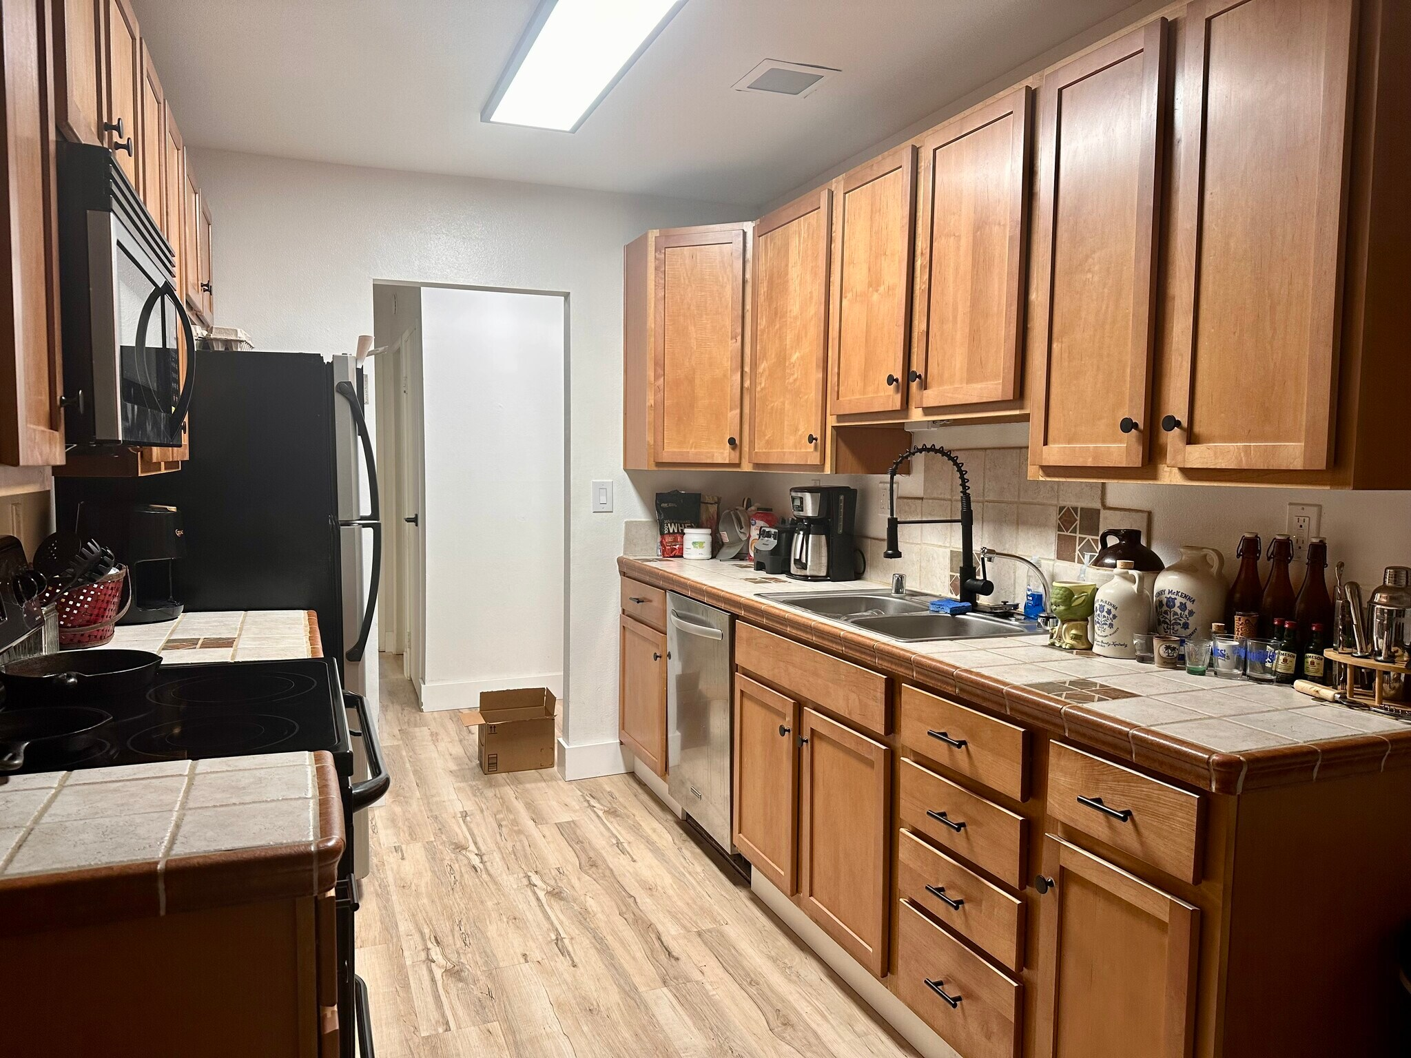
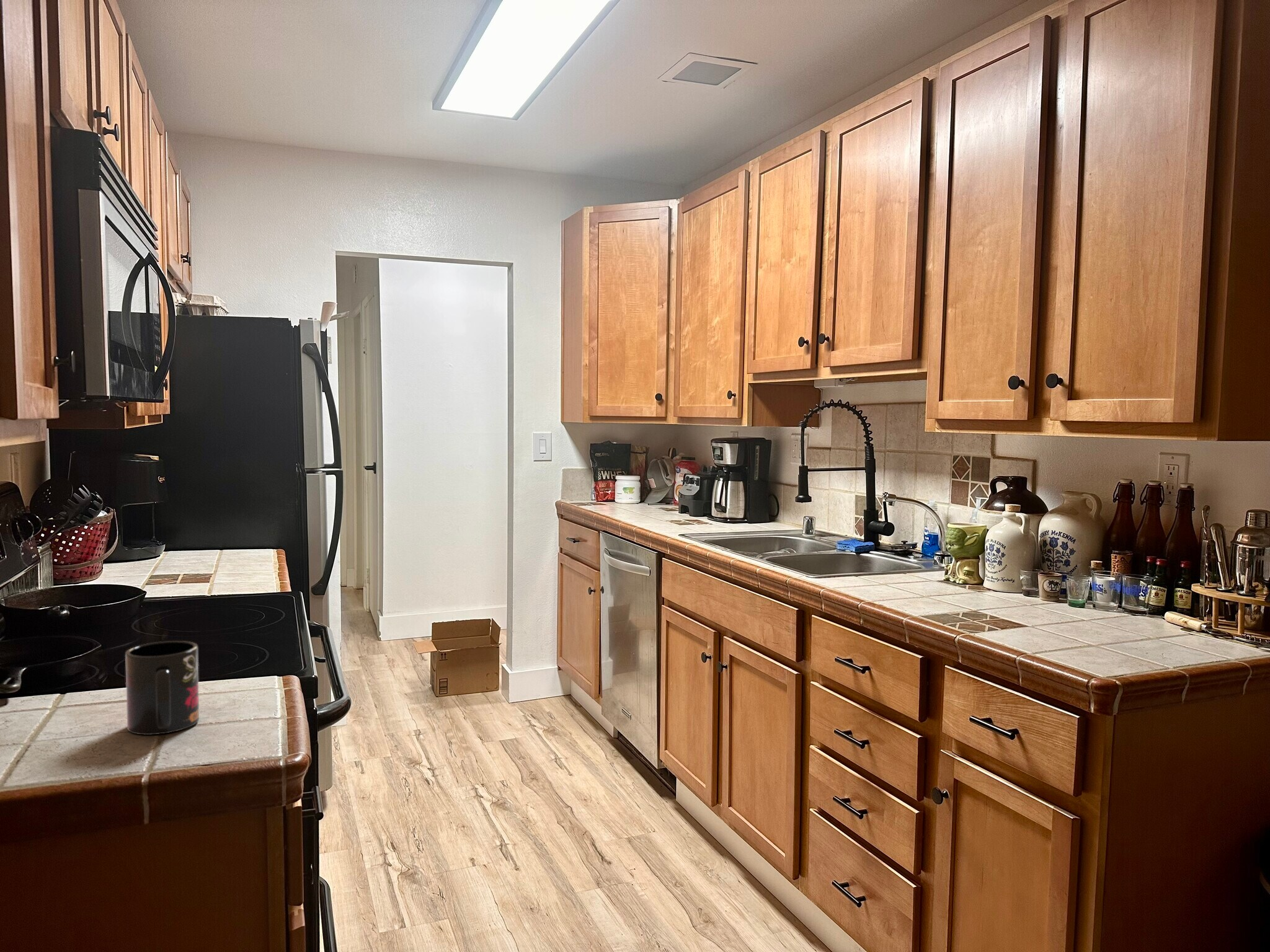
+ mug [125,640,200,736]
